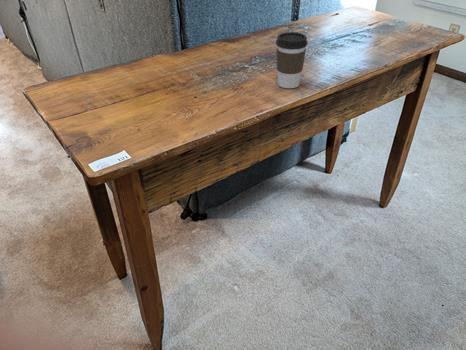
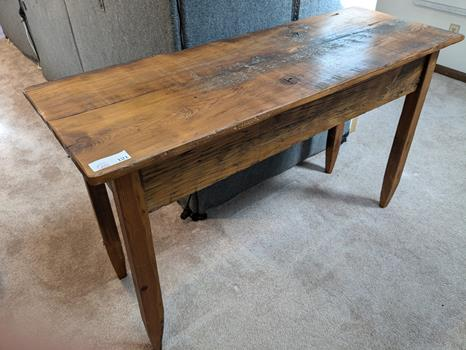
- coffee cup [275,31,308,89]
